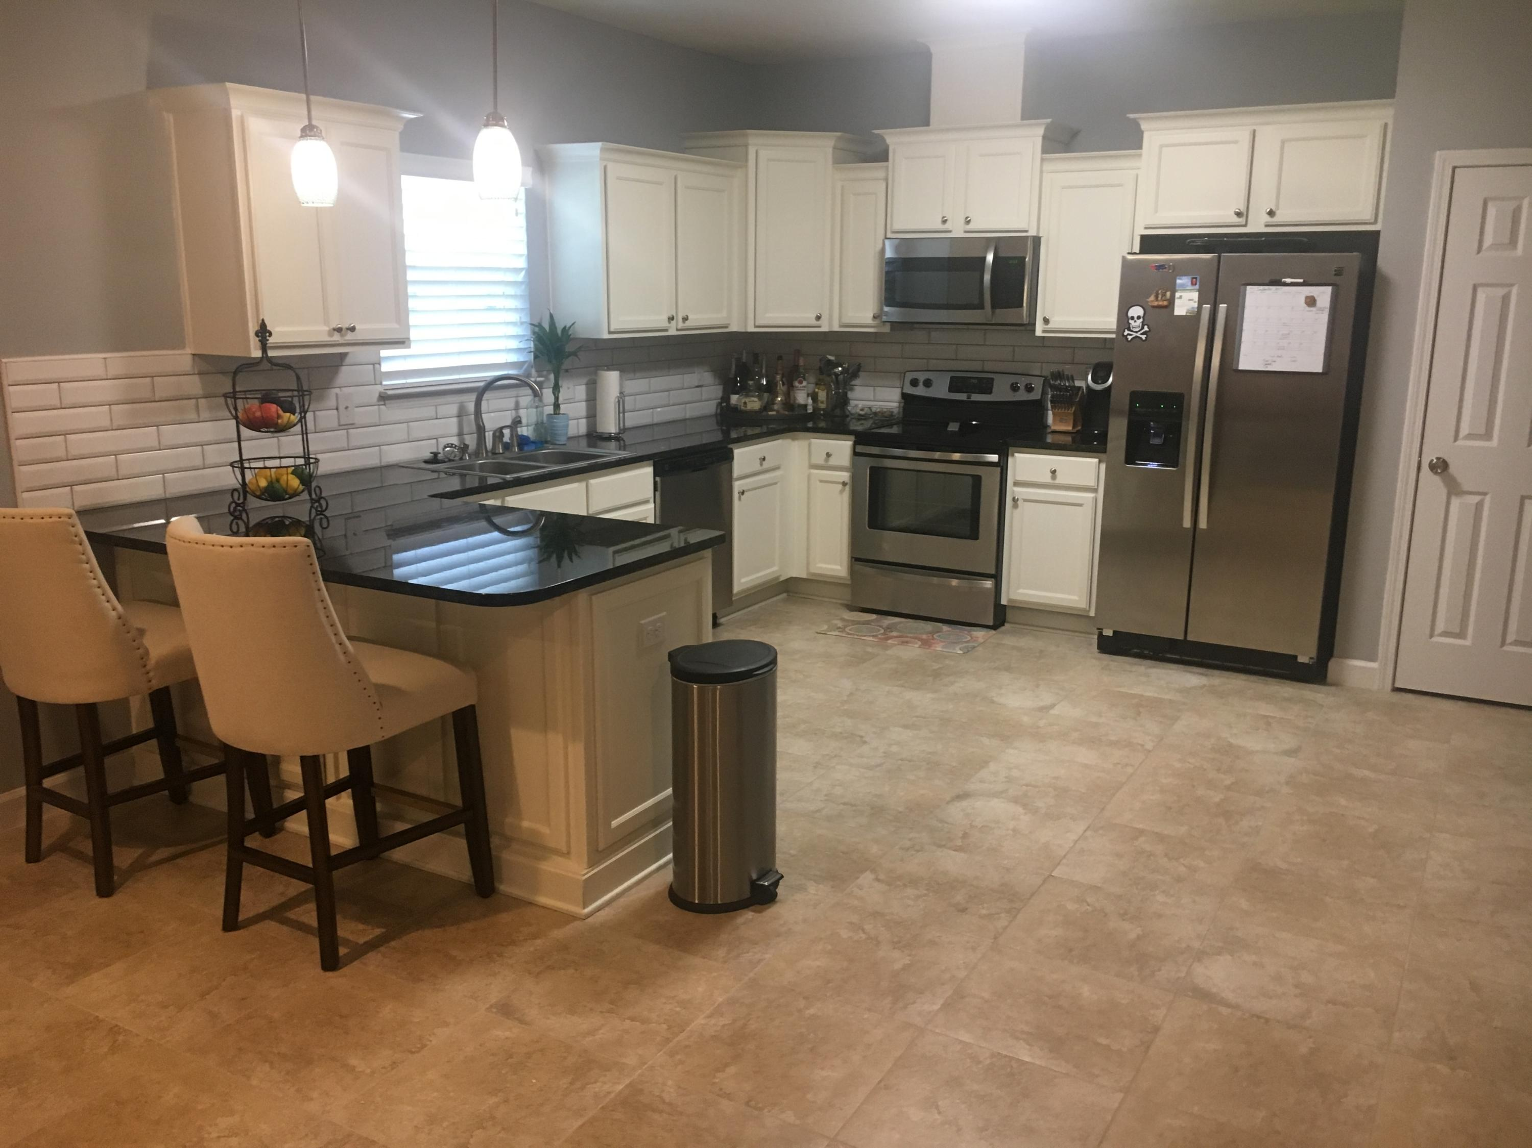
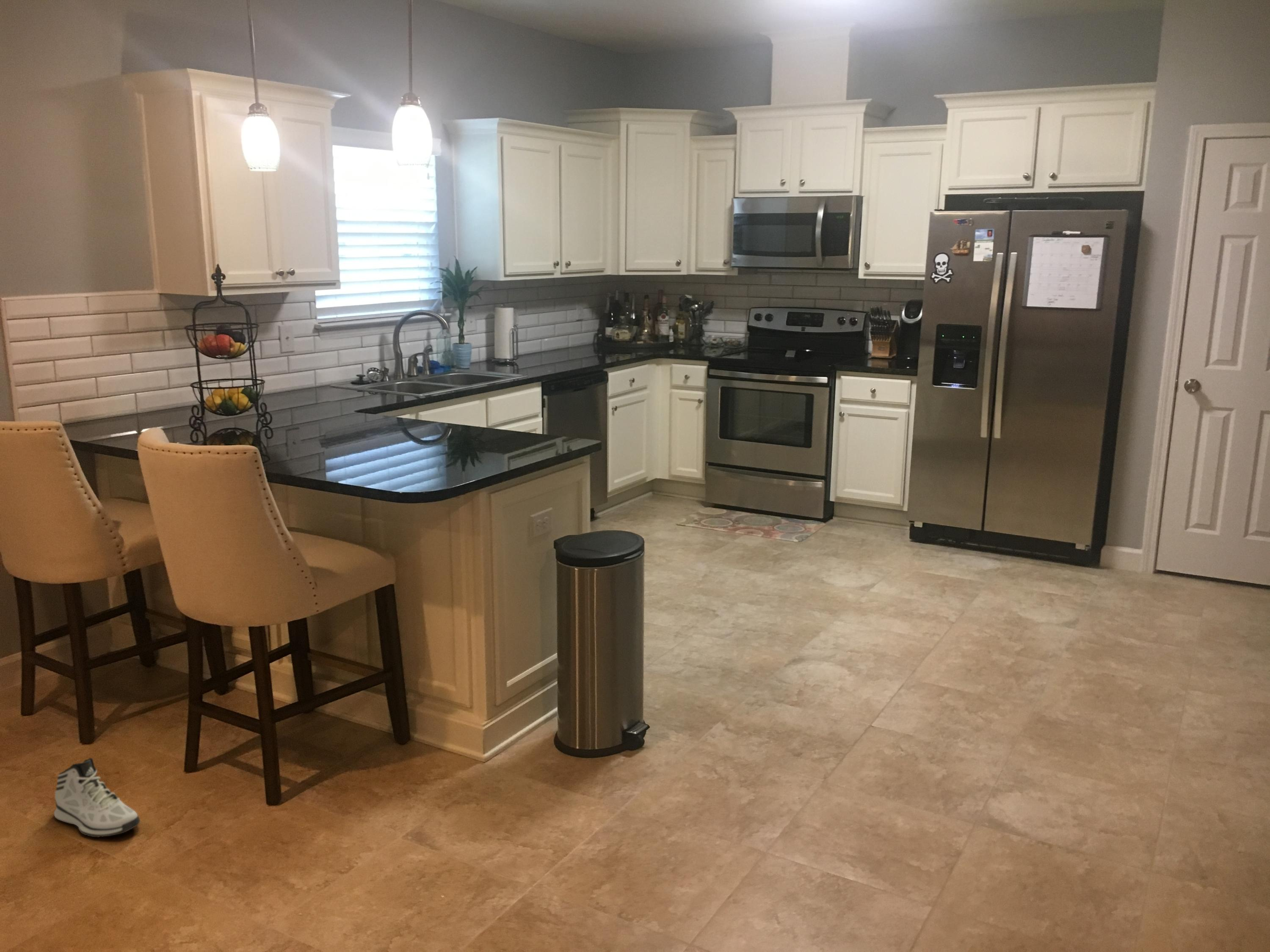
+ sneaker [54,757,141,838]
